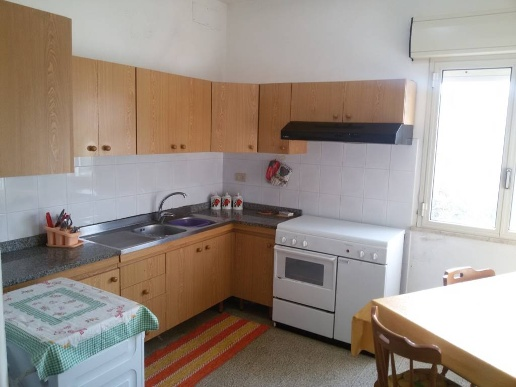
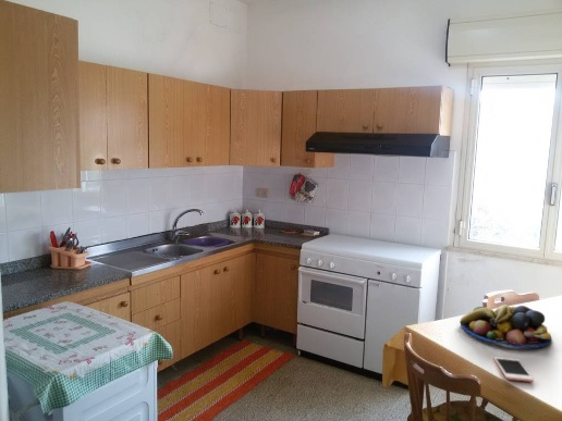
+ cell phone [492,356,535,383]
+ fruit bowl [459,304,553,349]
